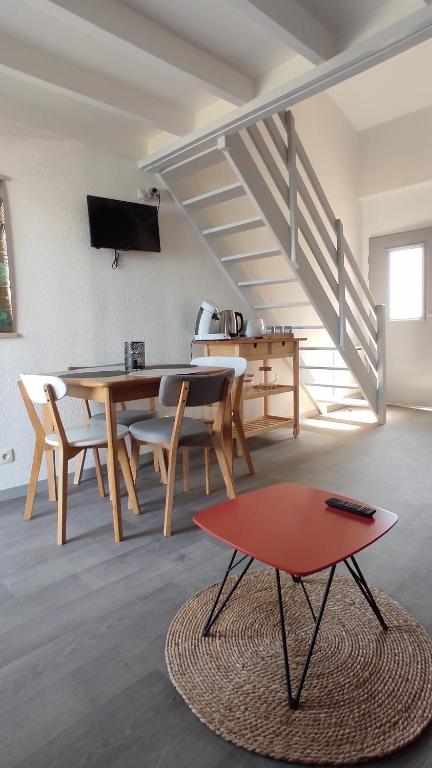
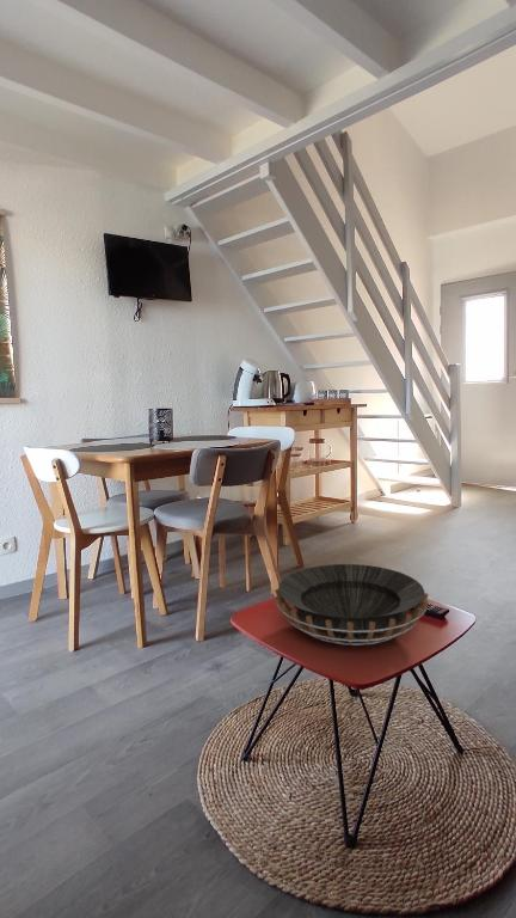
+ decorative bowl [274,563,430,647]
